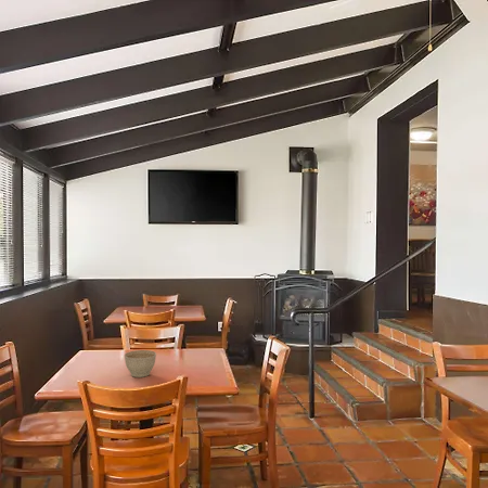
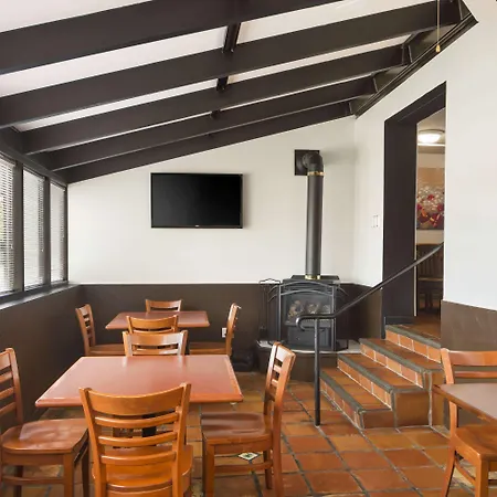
- planter bowl [124,349,157,378]
